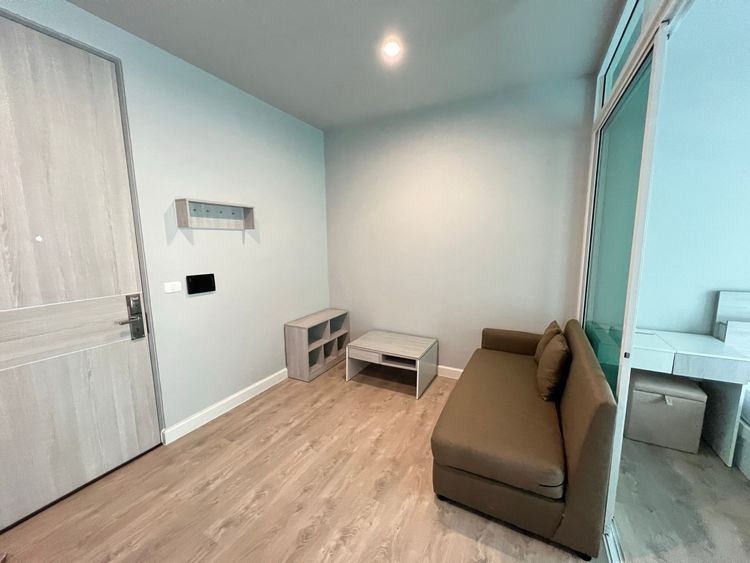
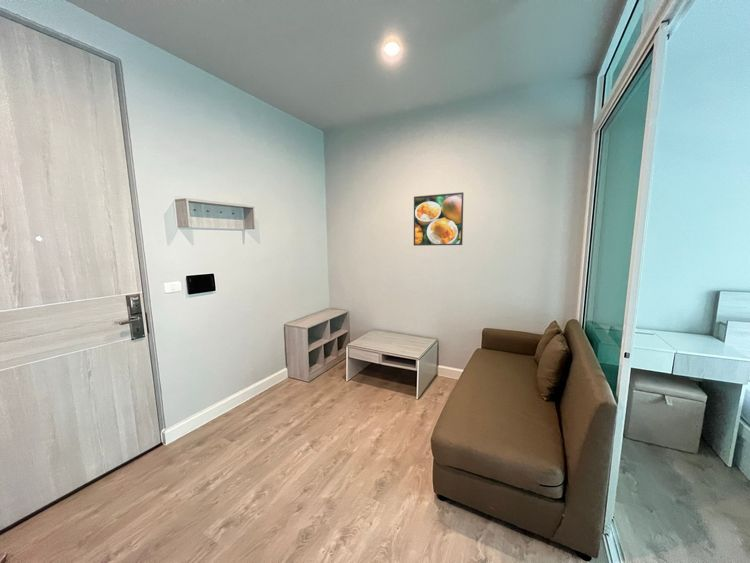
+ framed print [413,191,465,247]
